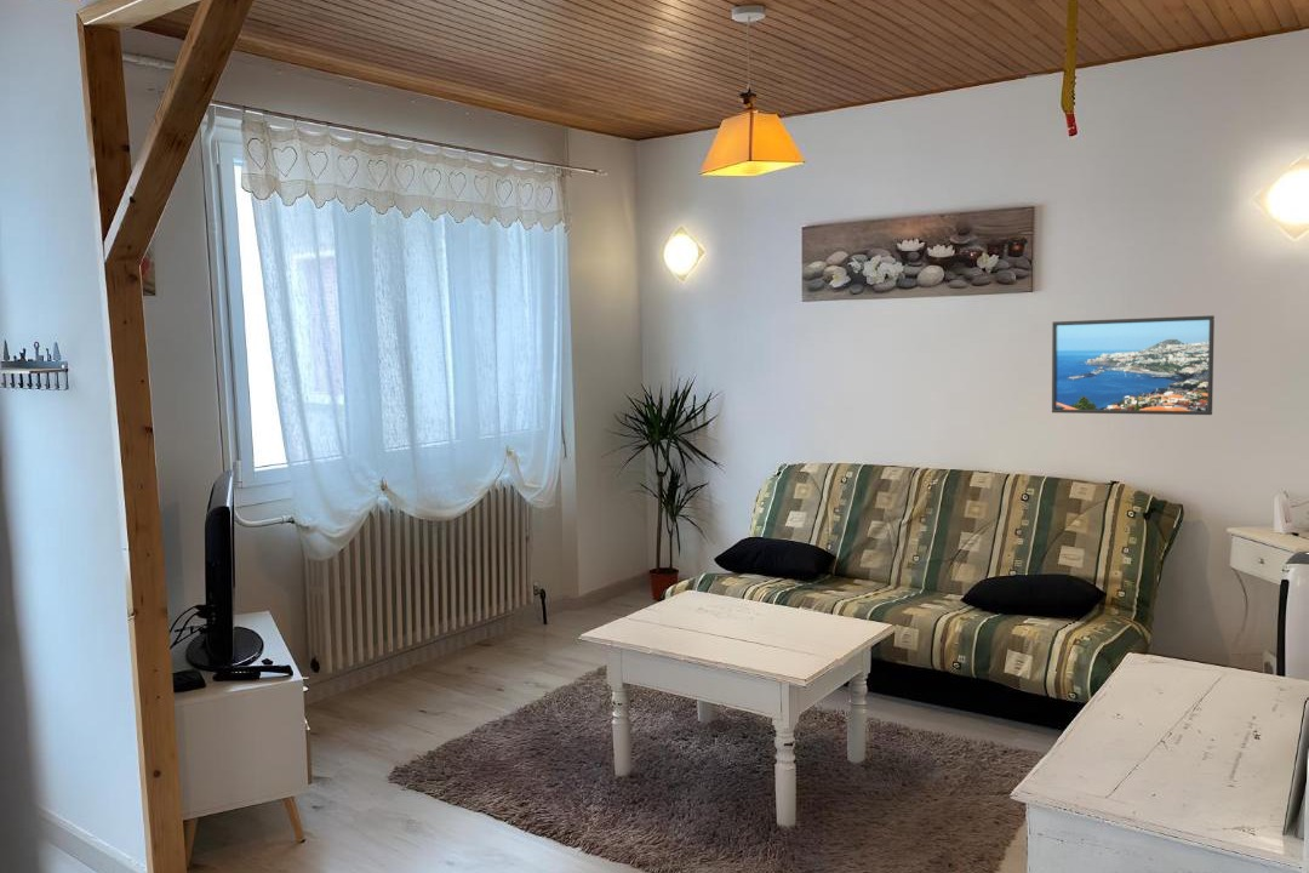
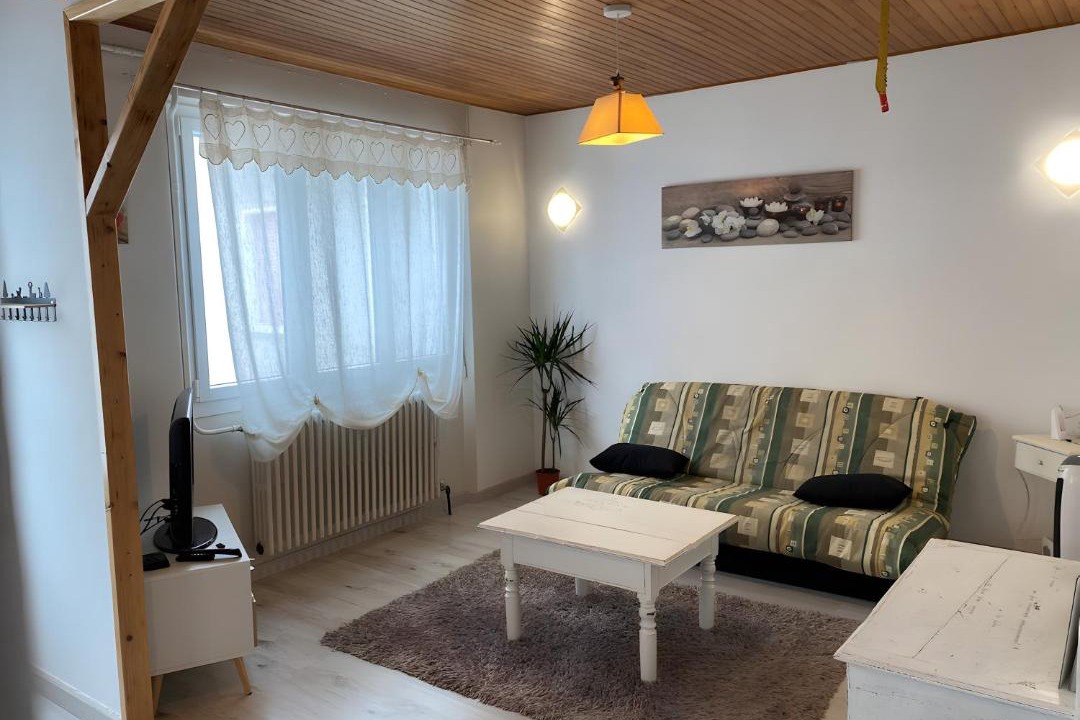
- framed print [1051,314,1216,416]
